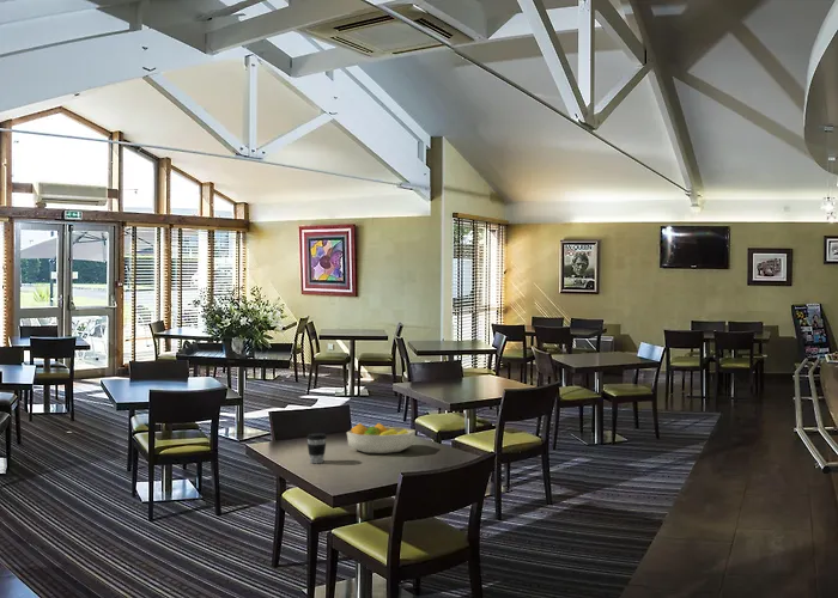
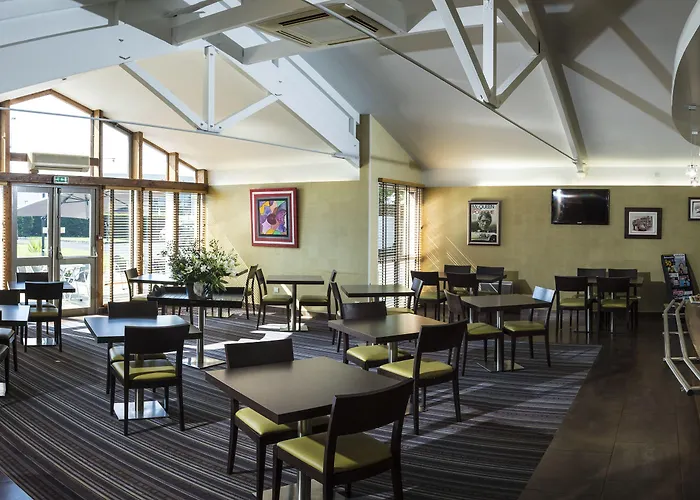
- coffee cup [305,432,328,464]
- fruit bowl [346,422,417,454]
